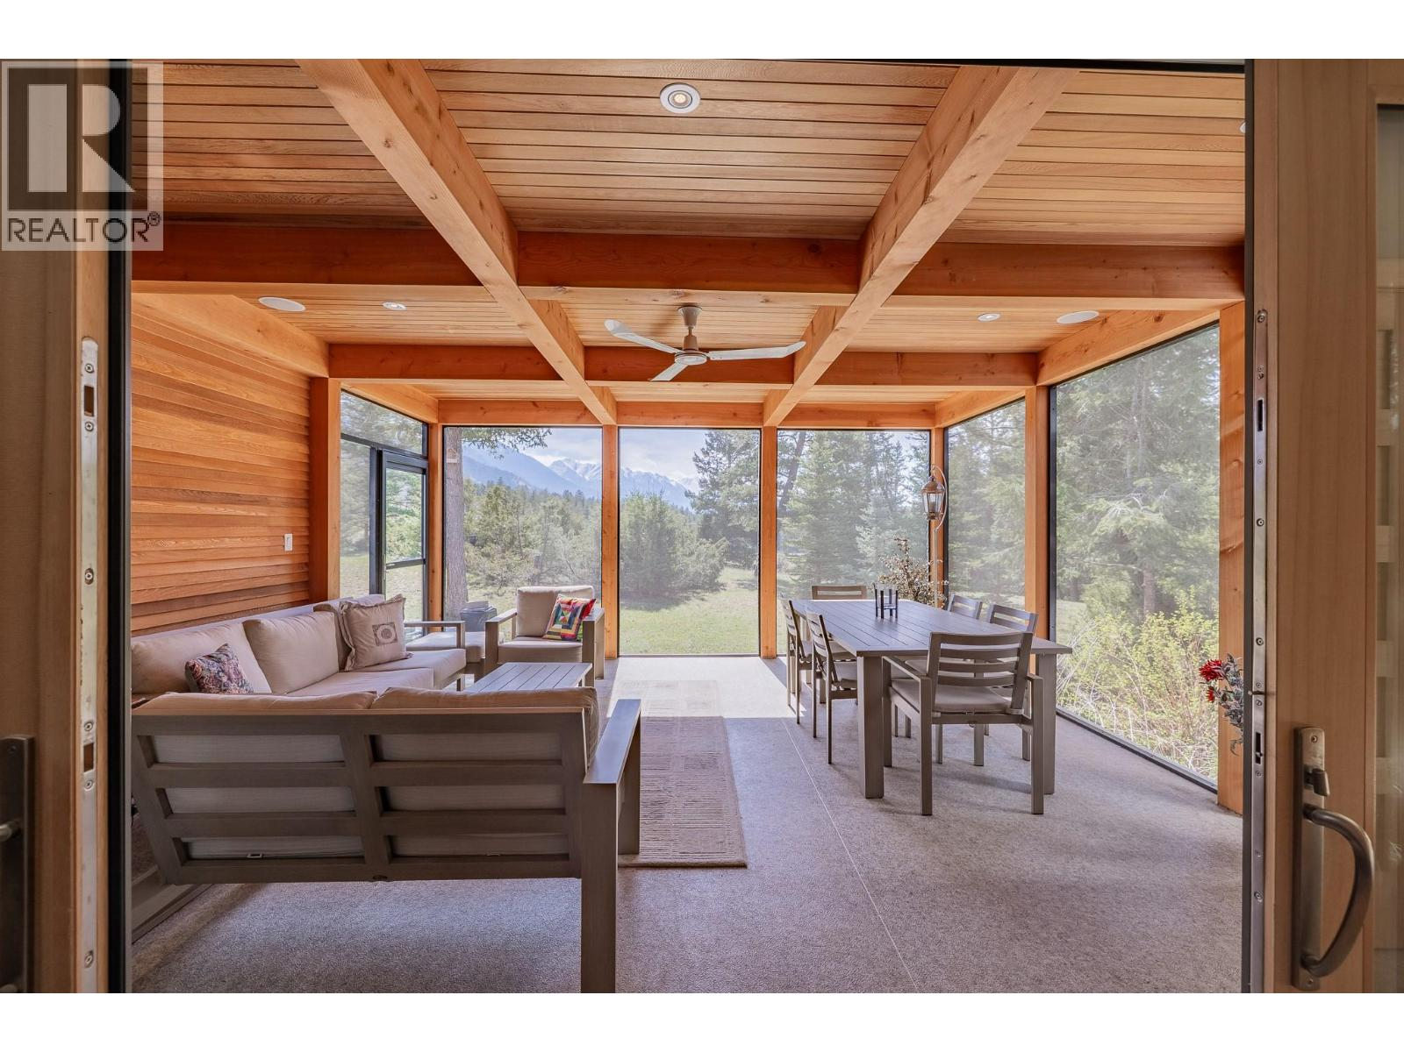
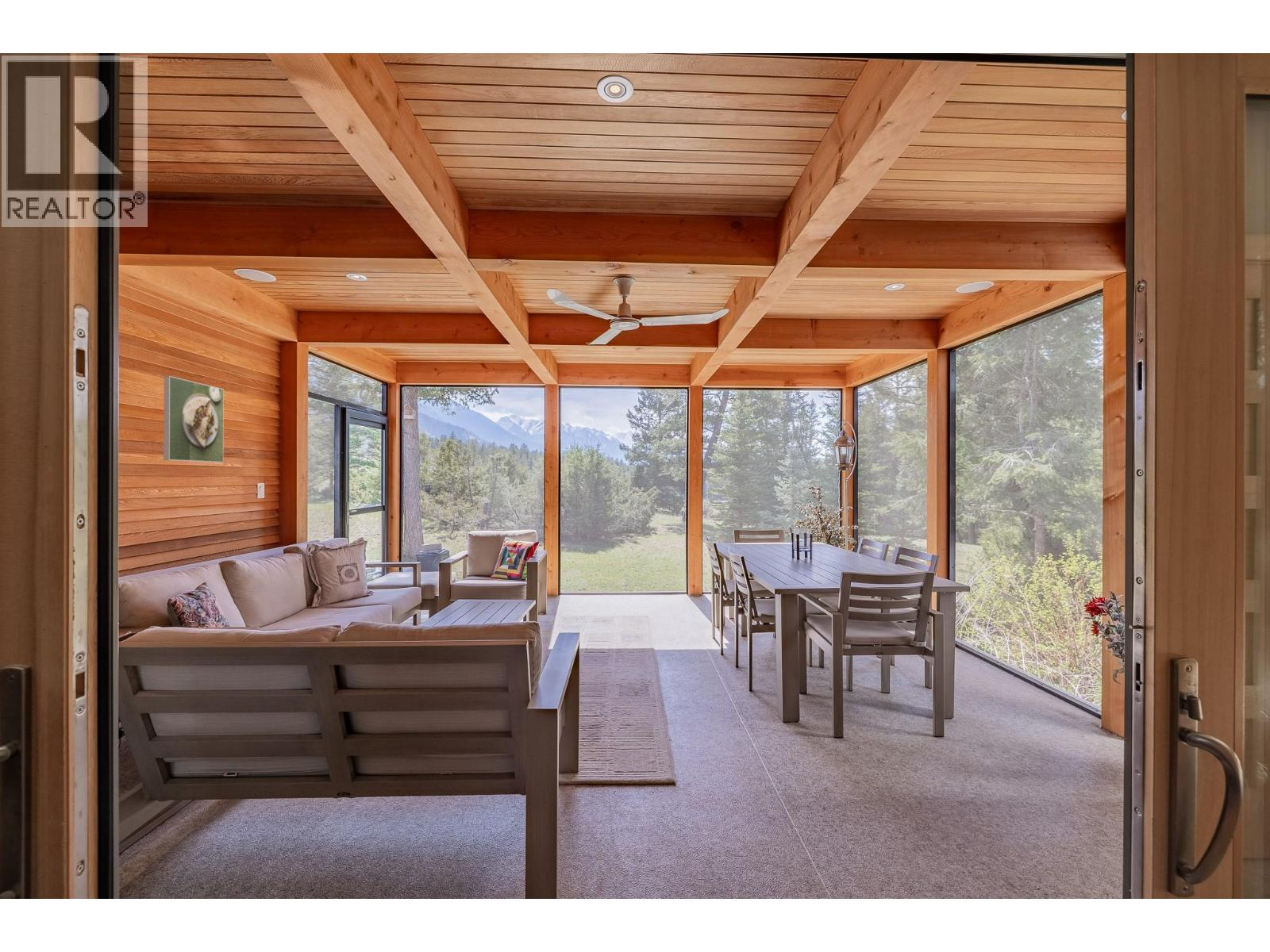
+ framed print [163,375,225,463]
